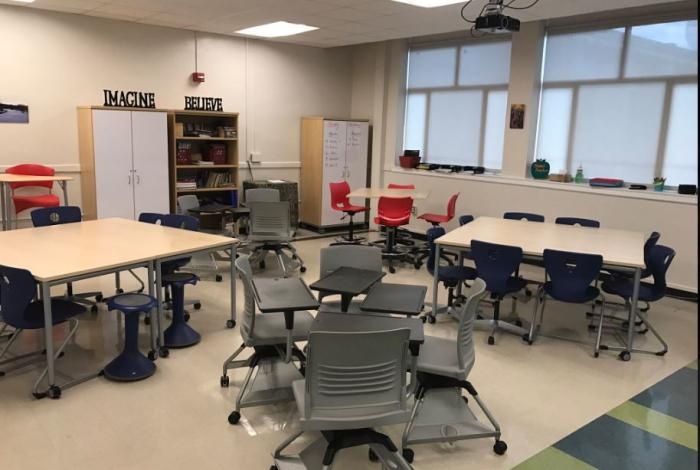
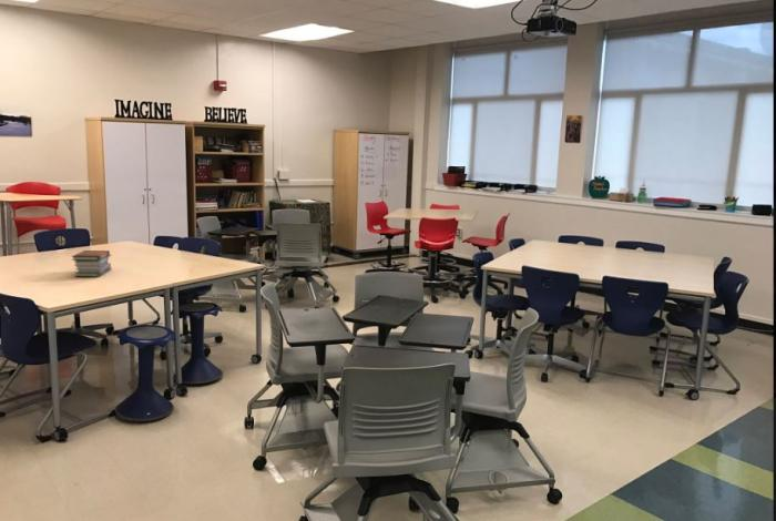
+ book stack [70,249,112,278]
